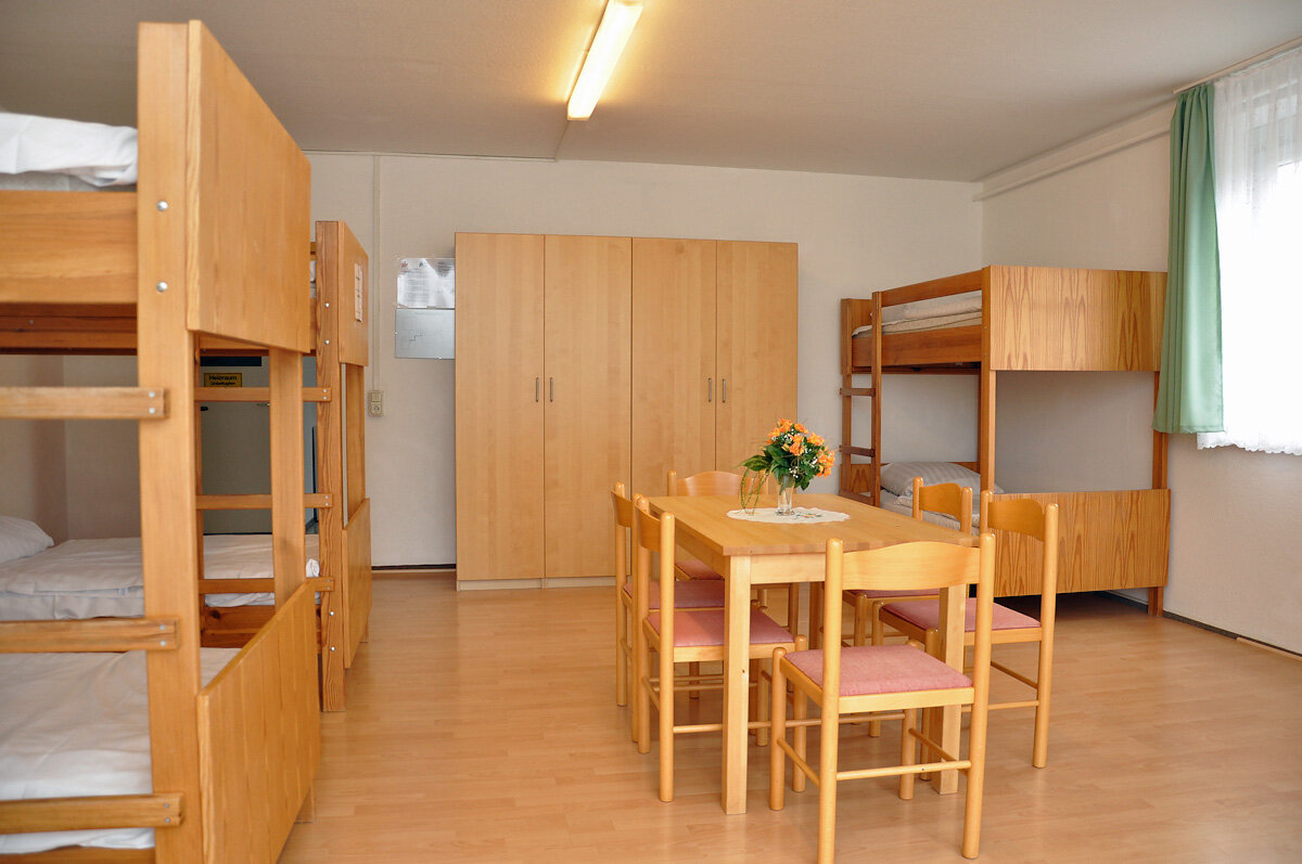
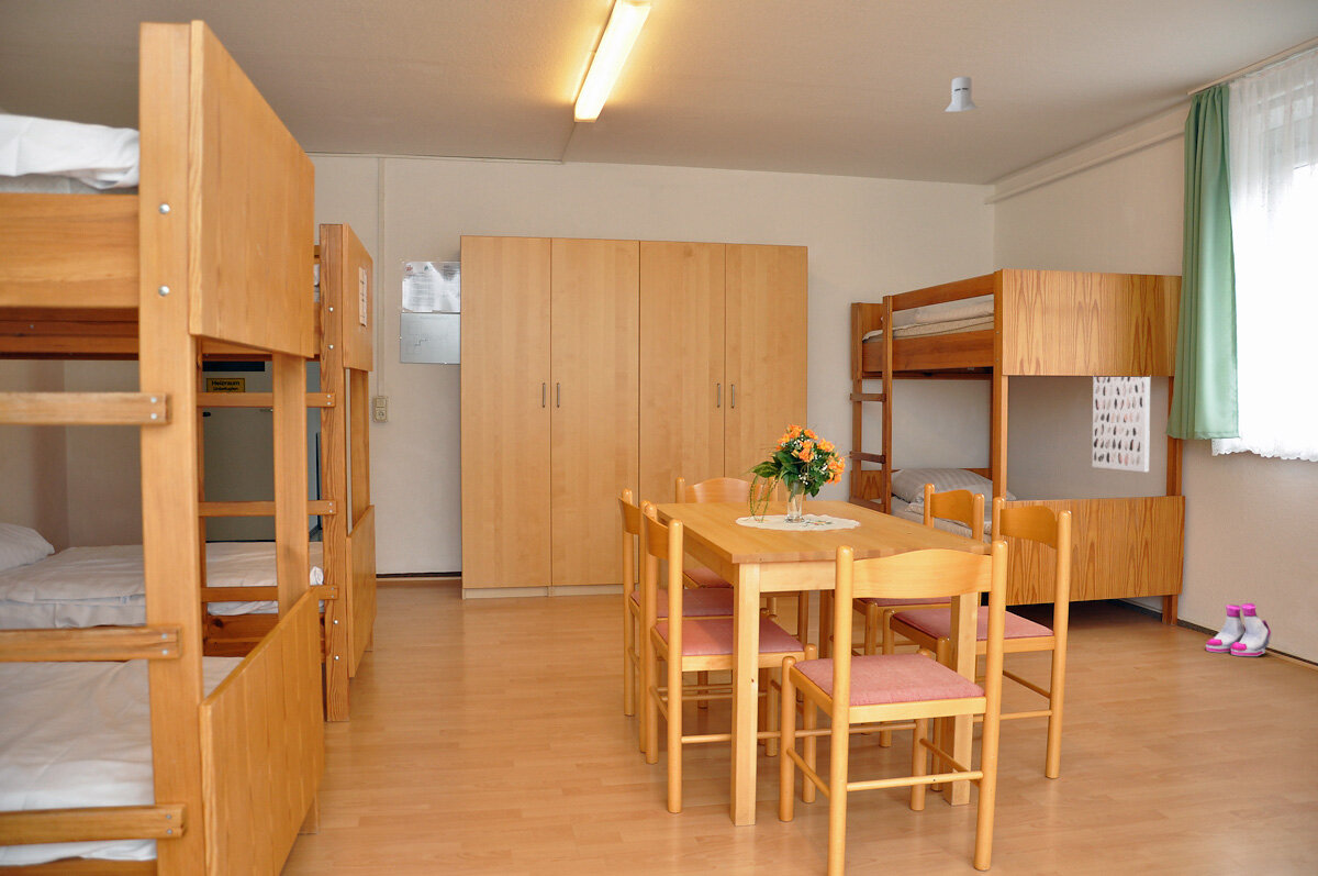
+ boots [1205,602,1272,657]
+ knight helmet [945,76,979,113]
+ wall art [1092,376,1151,473]
